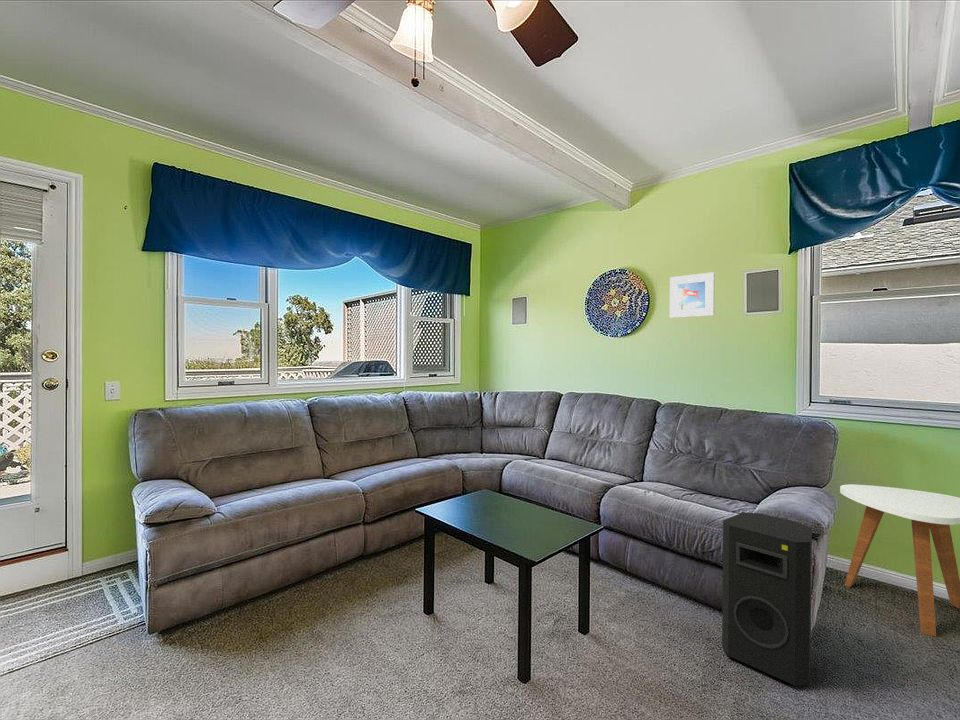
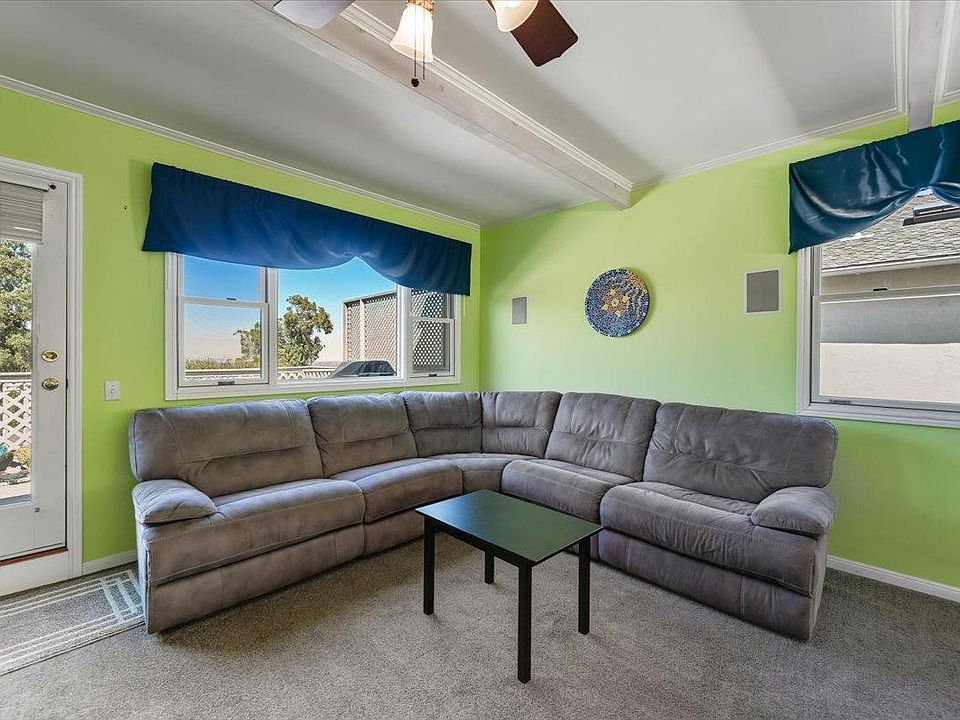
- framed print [669,271,715,319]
- side table [839,483,960,638]
- speaker [721,511,813,687]
